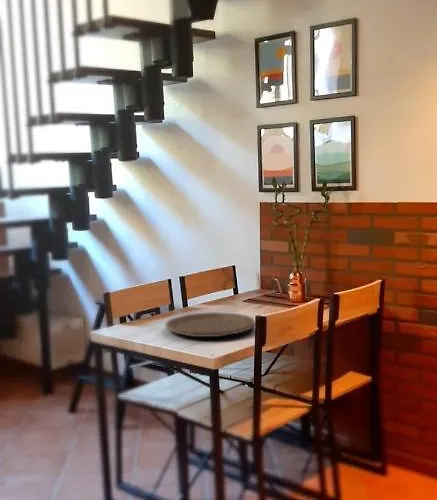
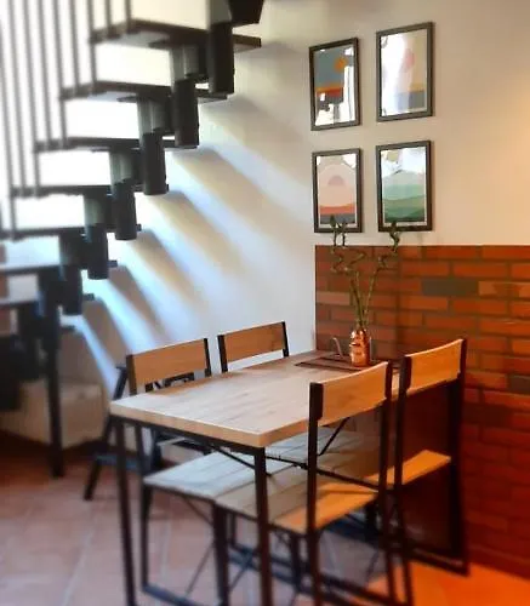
- plate [165,311,256,338]
